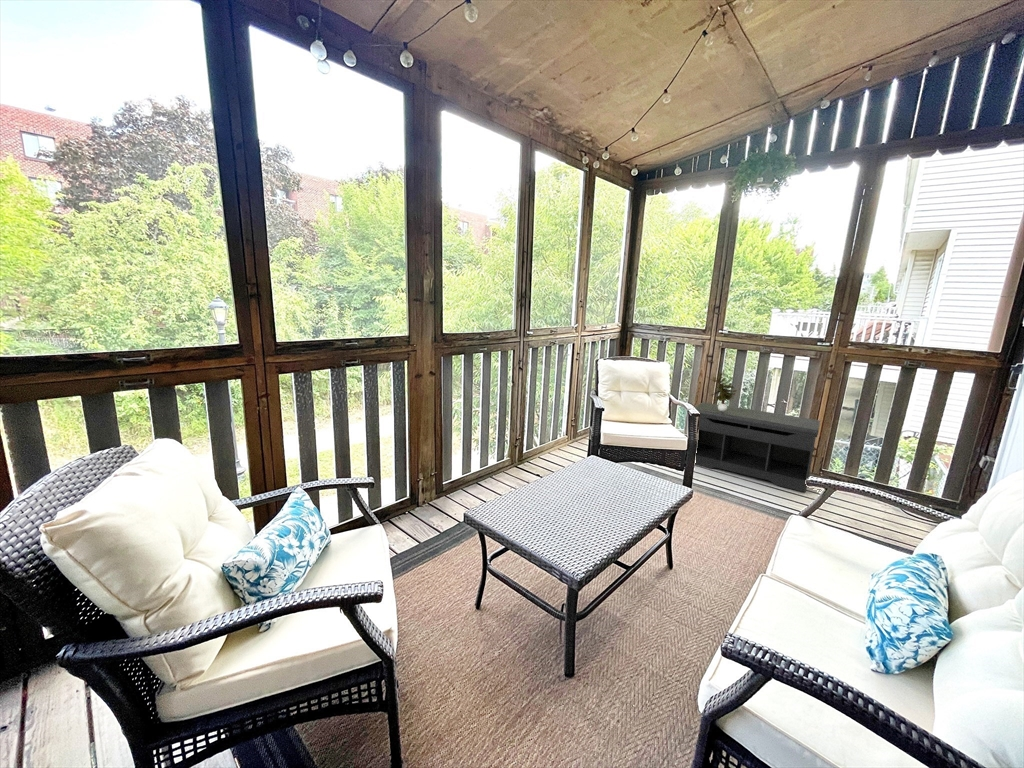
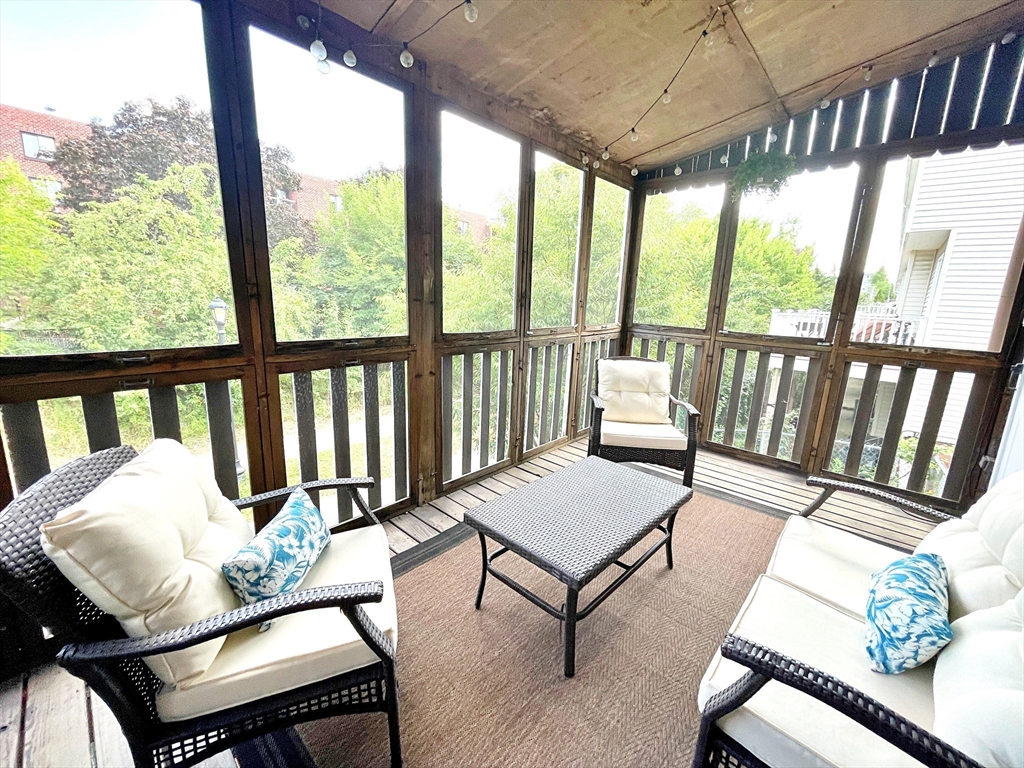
- potted plant [706,372,739,411]
- bench [694,401,821,493]
